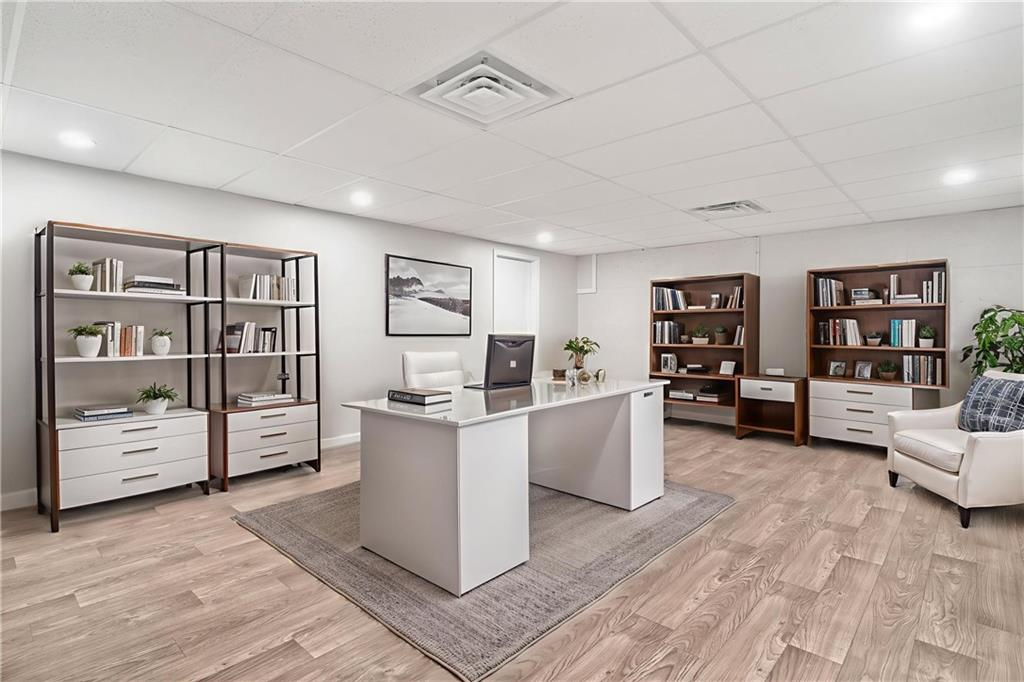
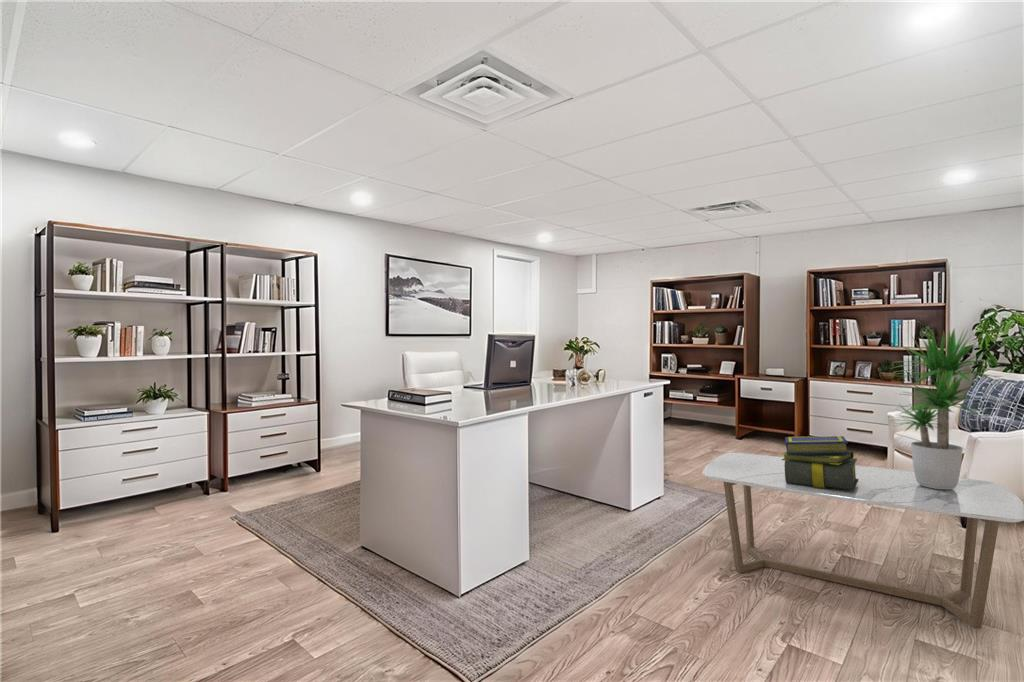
+ stack of books [780,435,859,490]
+ potted plant [886,326,1010,489]
+ coffee table [701,452,1024,630]
